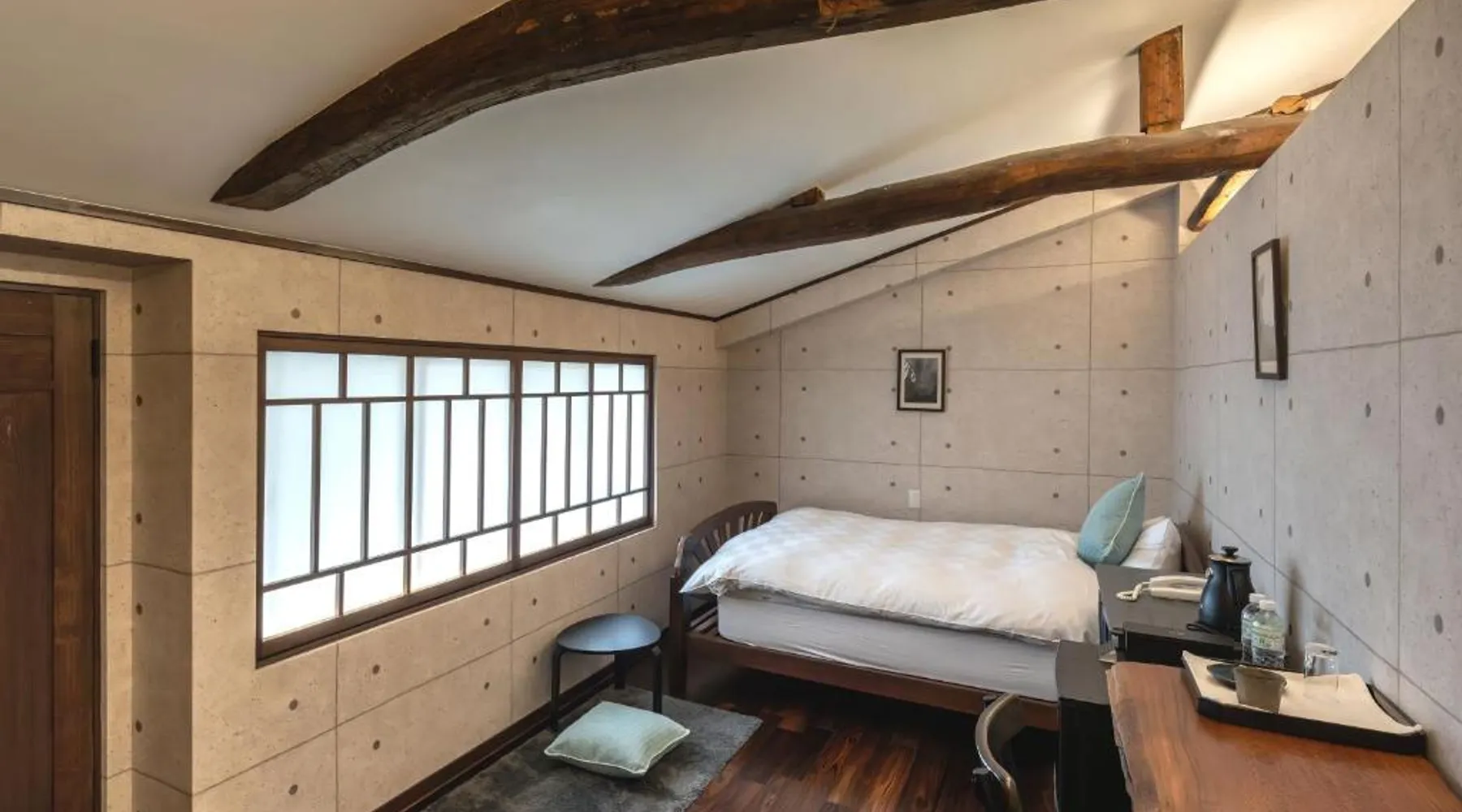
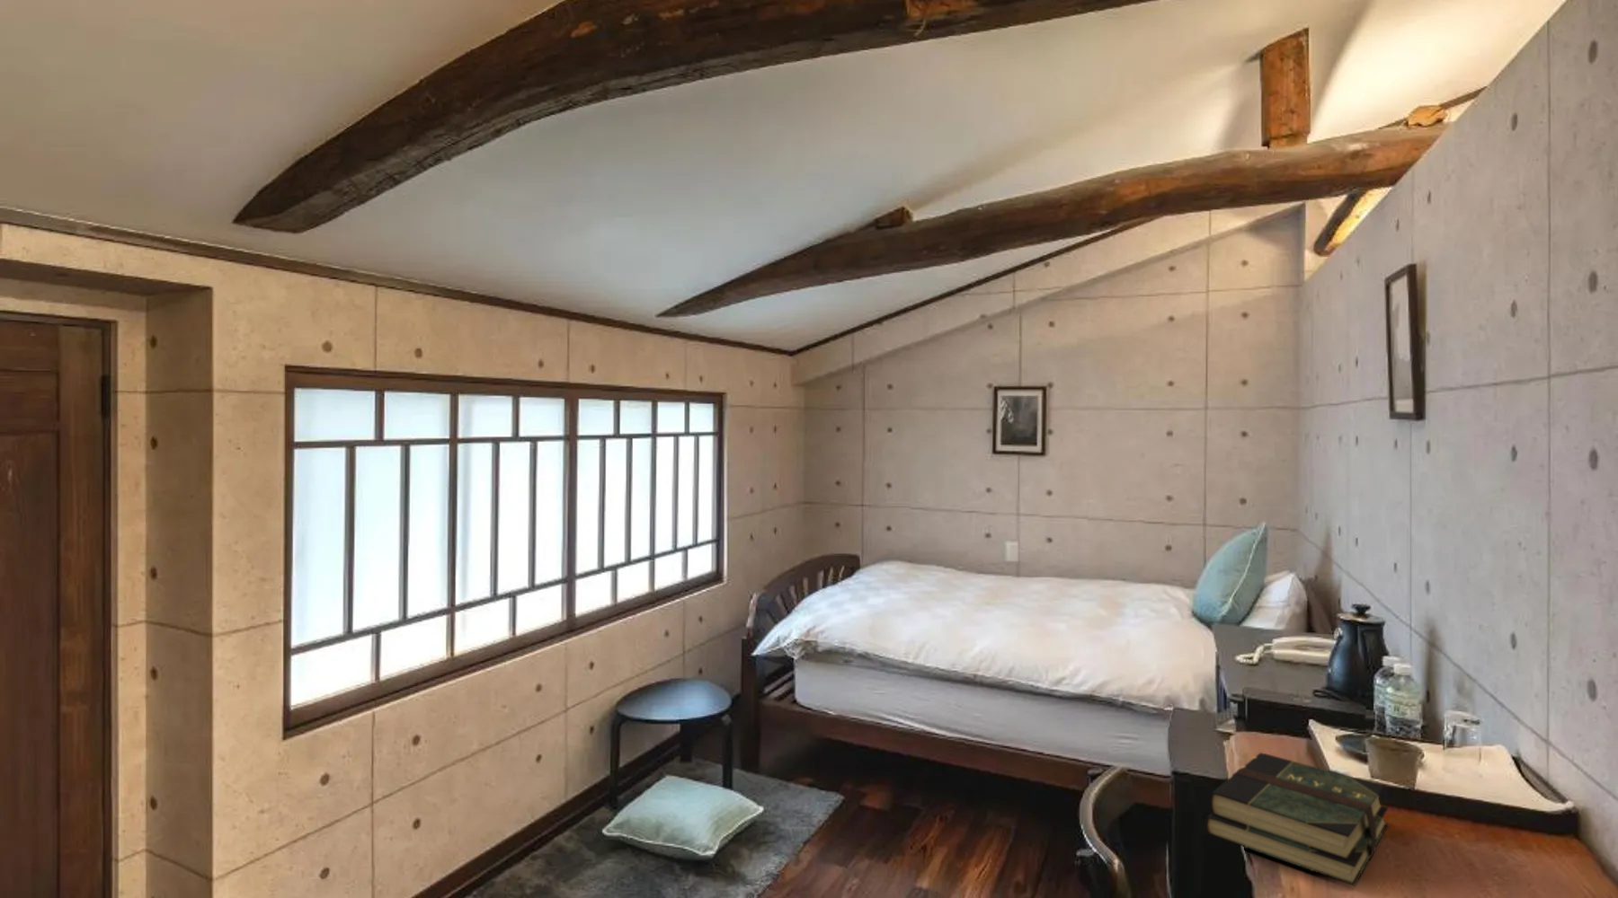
+ book [1204,752,1389,886]
